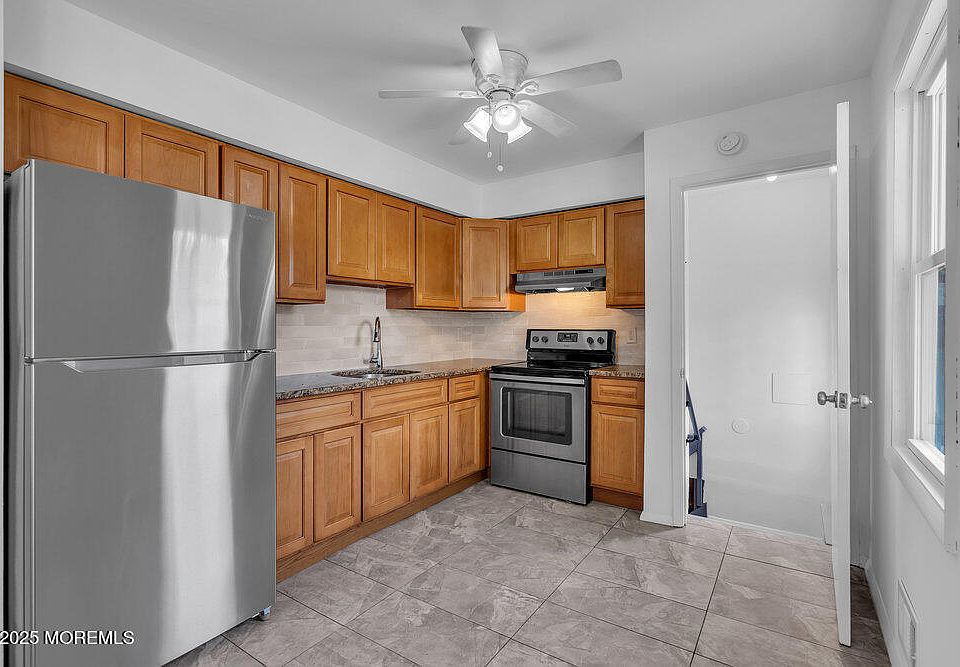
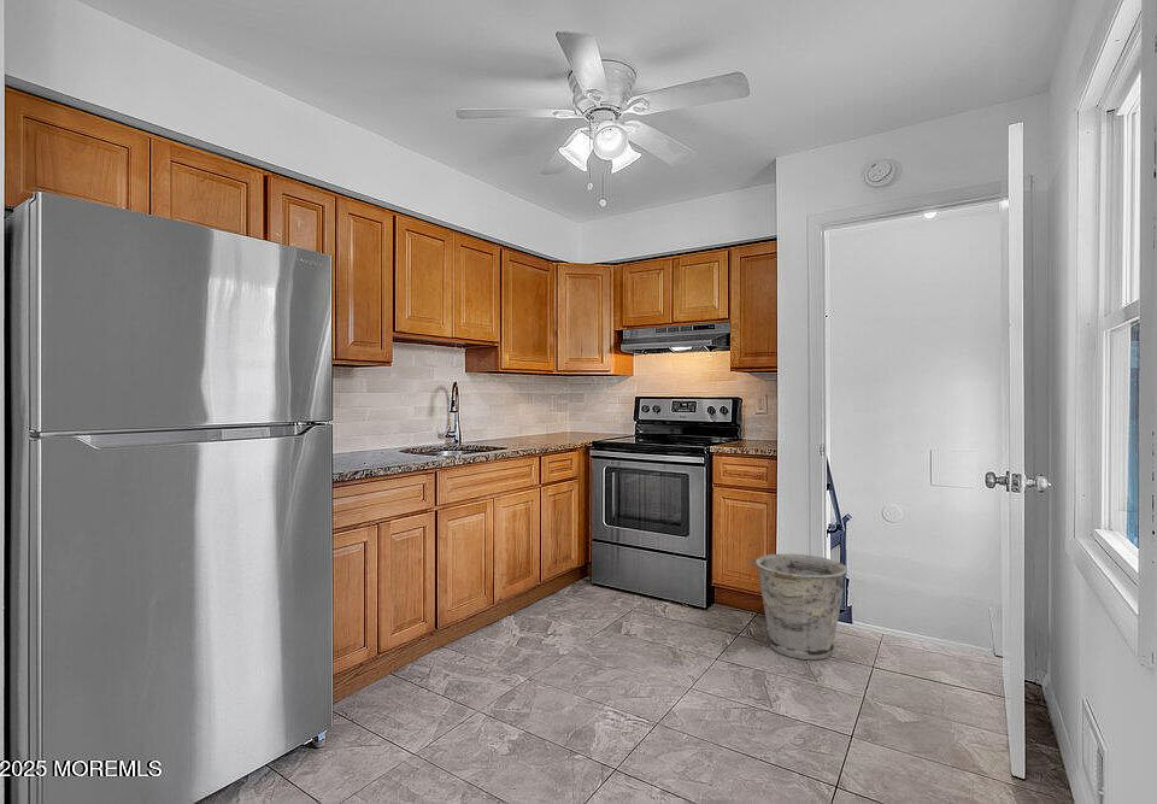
+ bucket [750,552,848,661]
